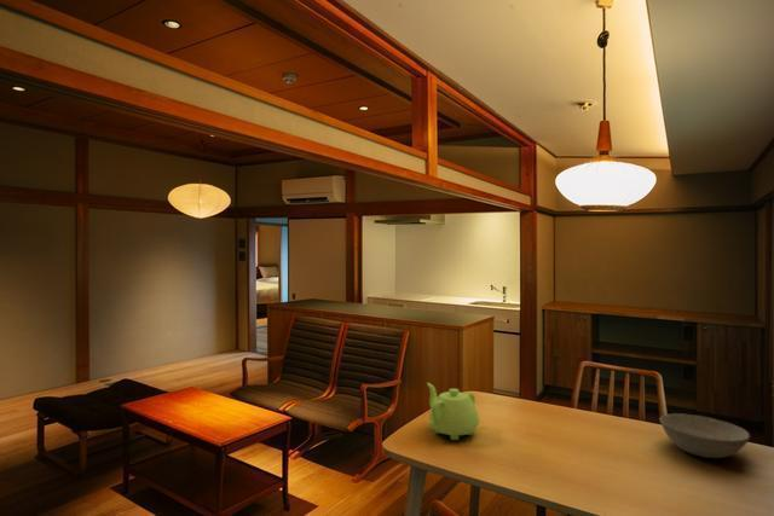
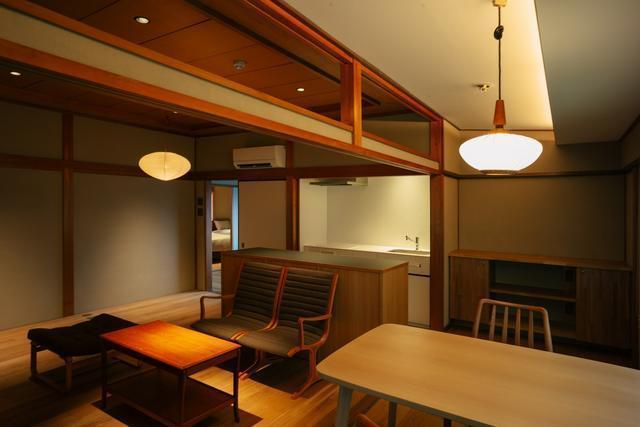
- bowl [659,412,751,459]
- teapot [426,382,480,441]
